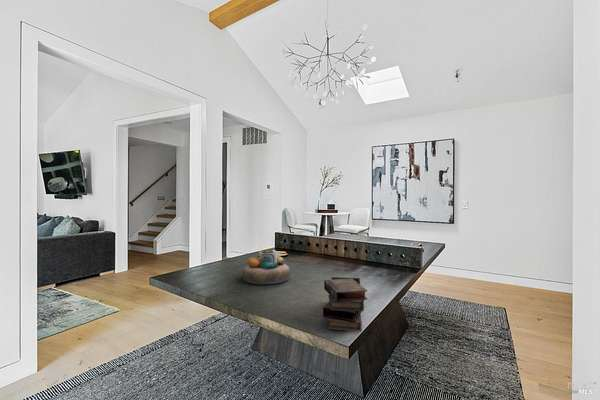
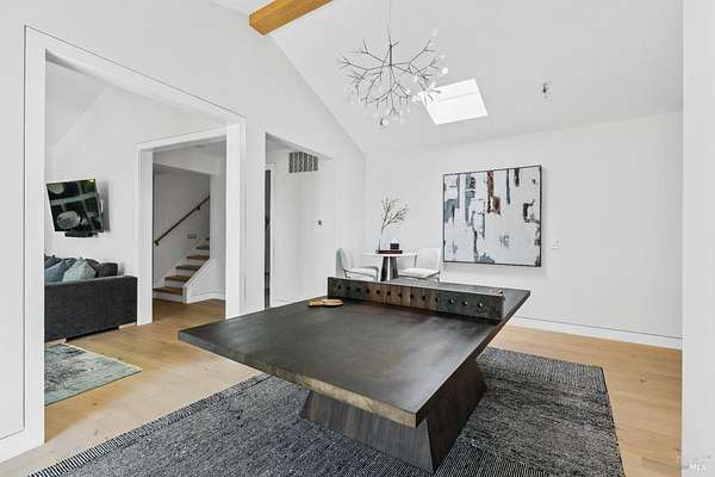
- book [322,276,368,332]
- decorative bowl [241,247,291,285]
